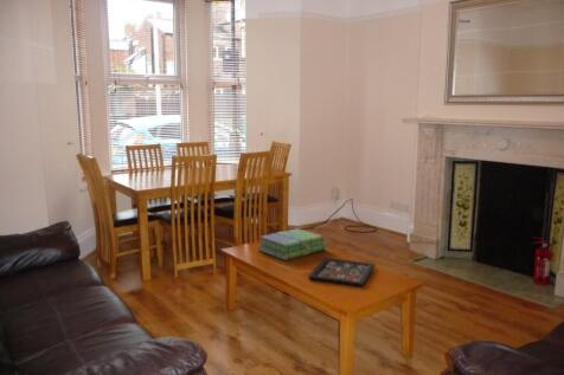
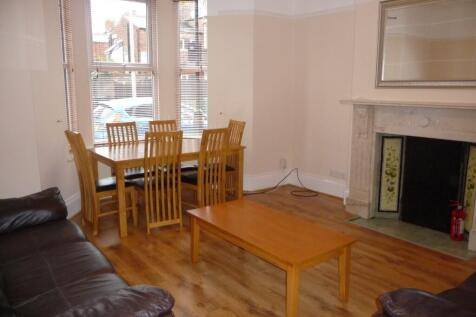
- stack of books [257,227,327,261]
- decorative tray [307,257,377,287]
